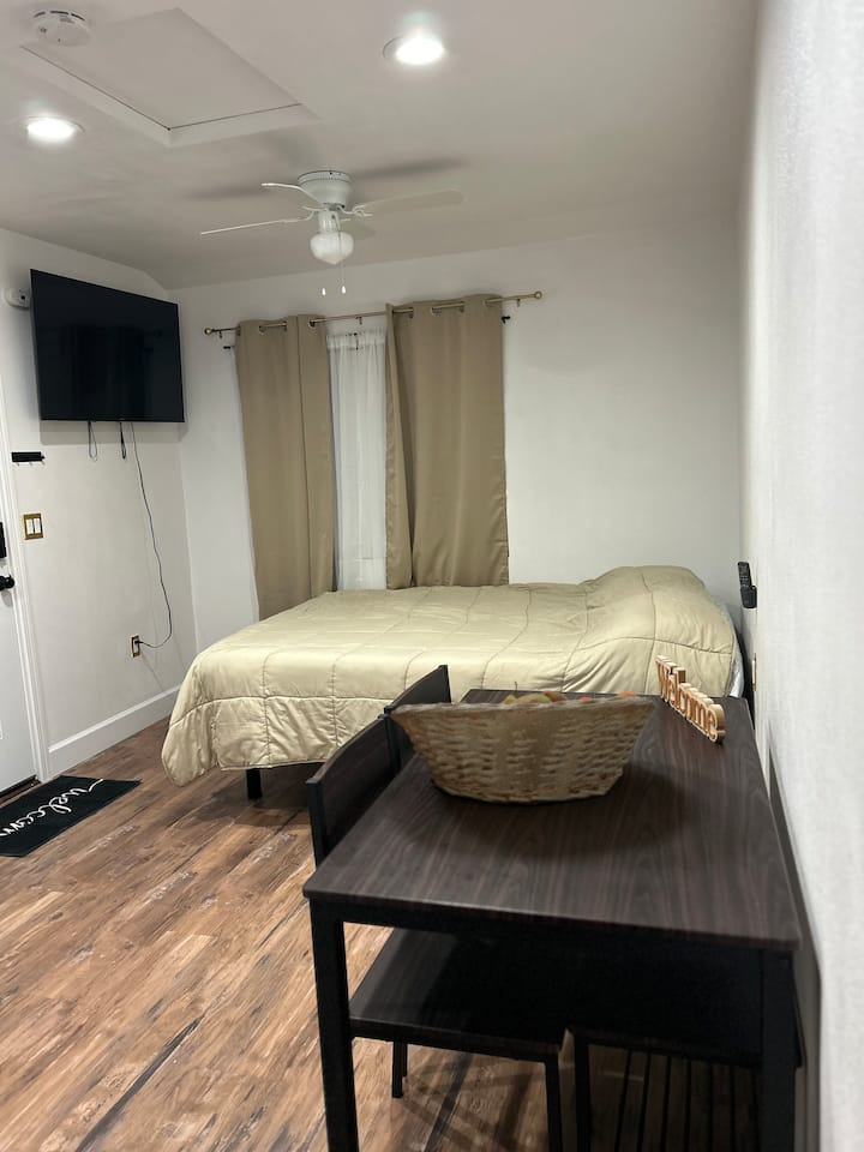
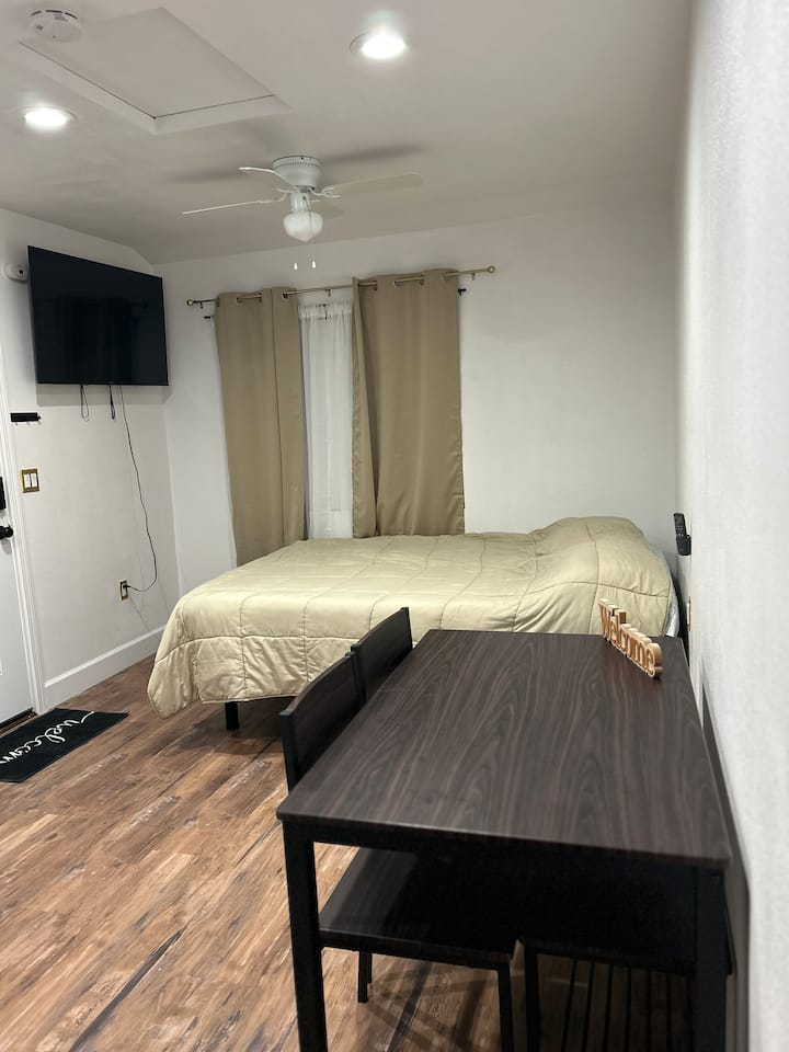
- fruit basket [389,680,658,806]
